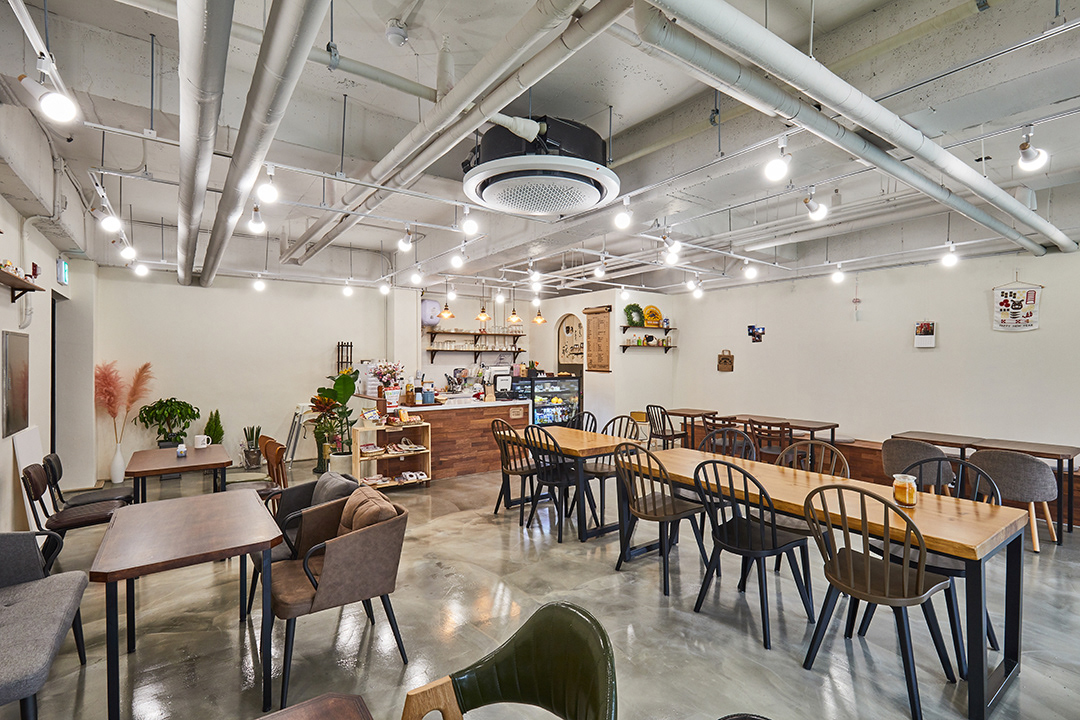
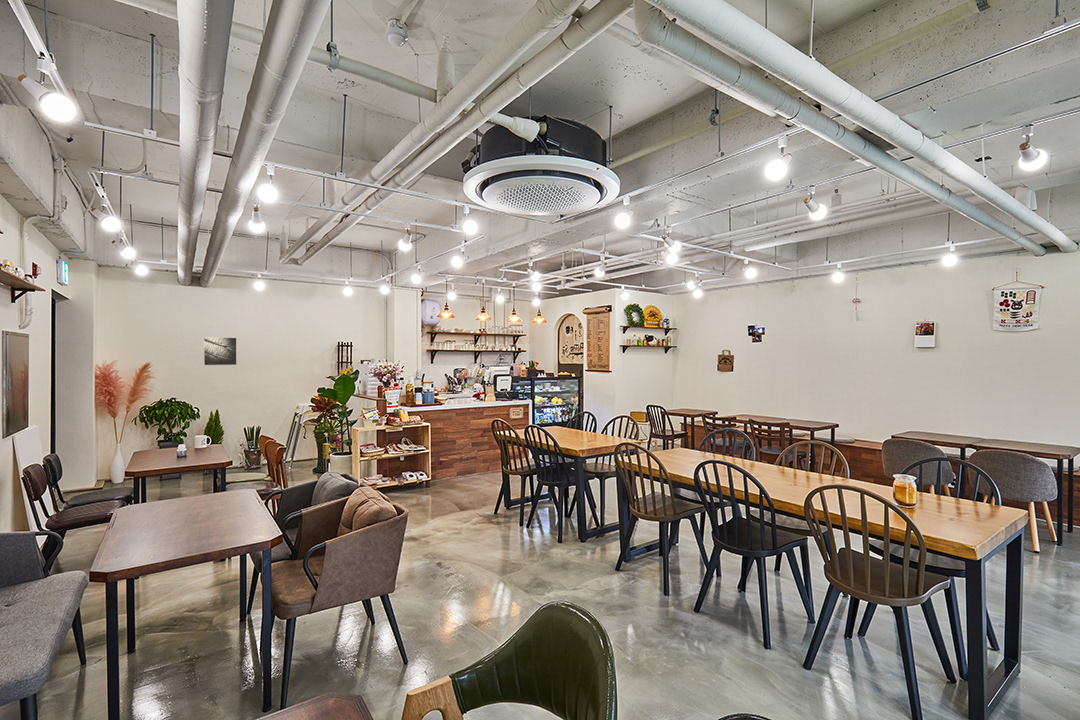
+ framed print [203,336,238,366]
